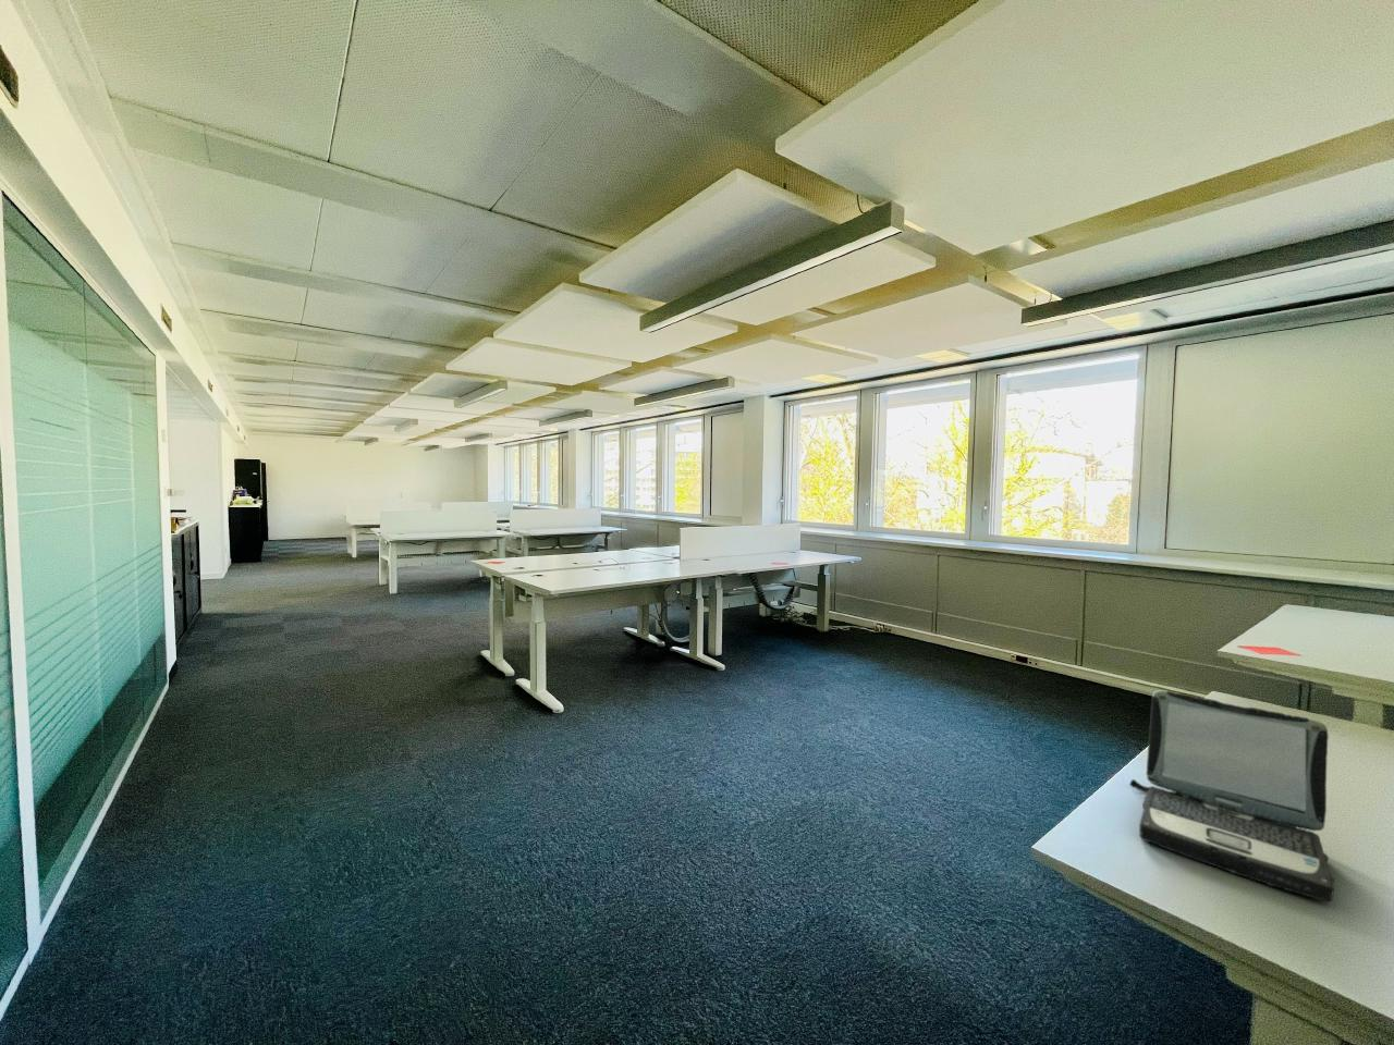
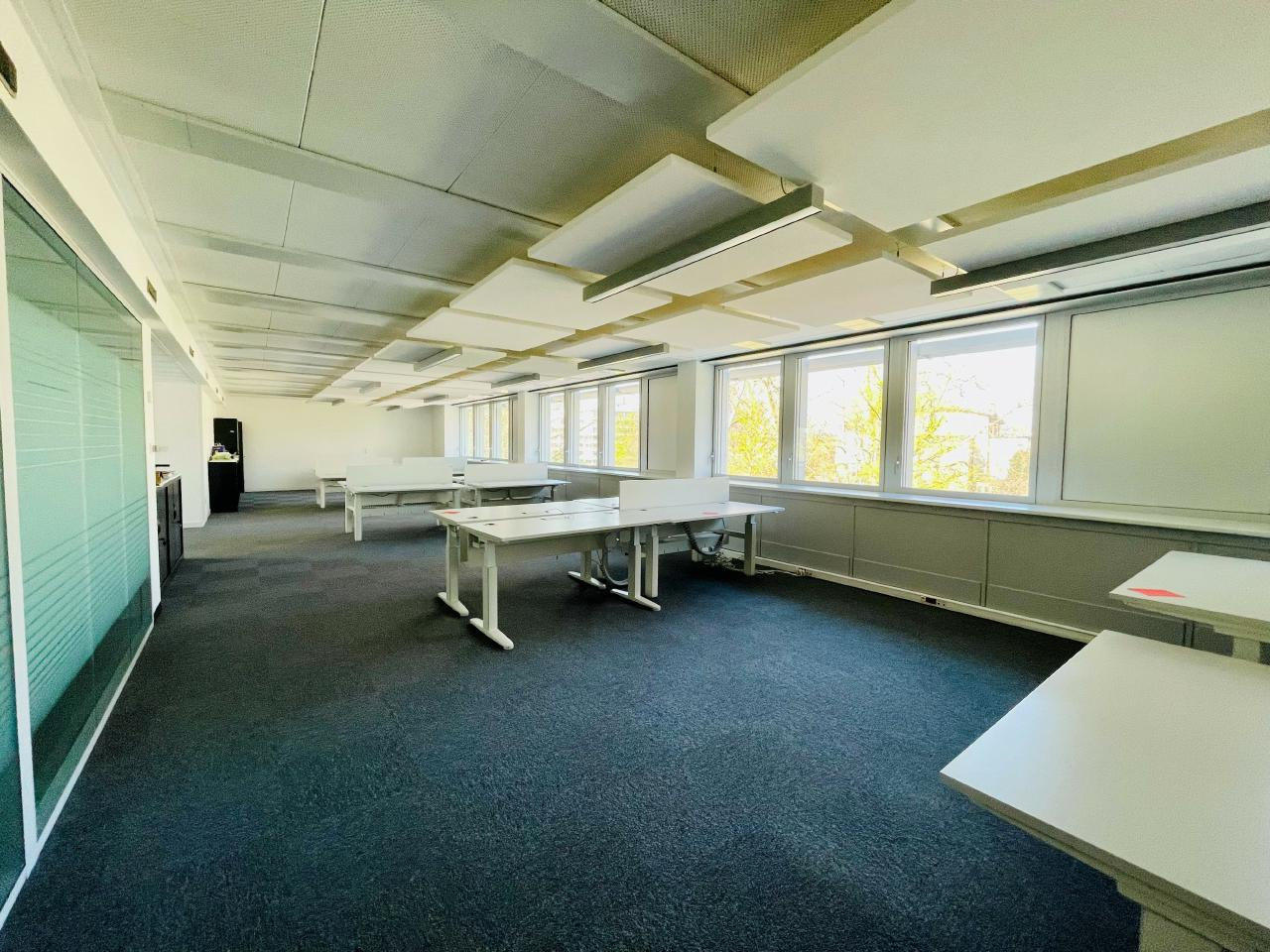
- laptop [1128,689,1335,902]
